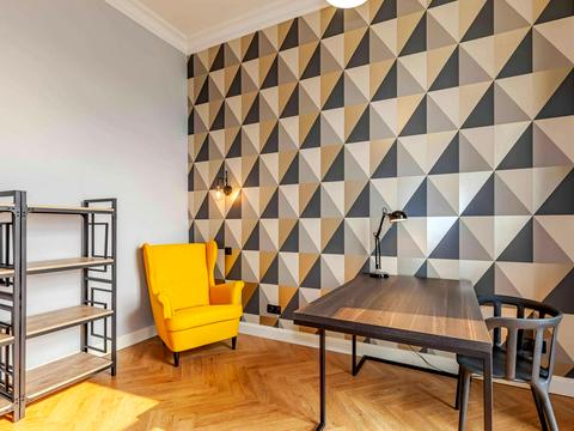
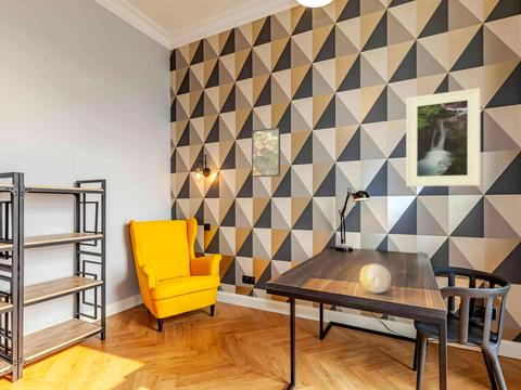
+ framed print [405,87,481,187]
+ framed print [251,127,281,178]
+ decorative ball [358,263,392,295]
